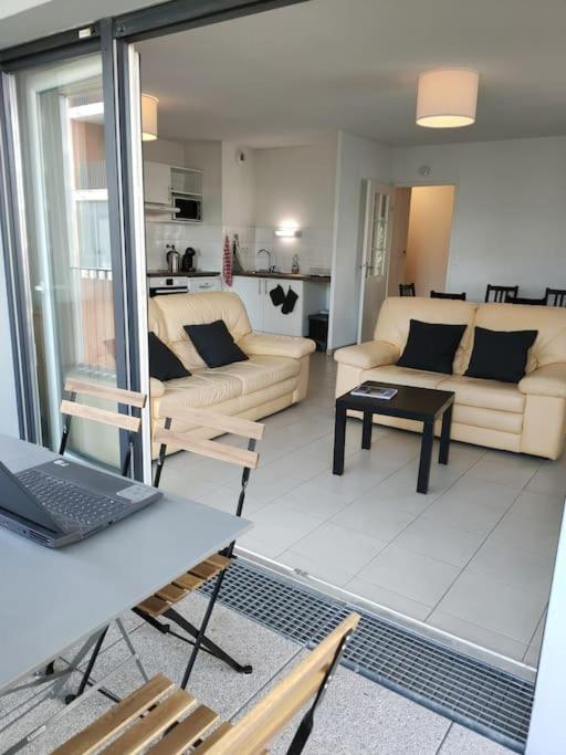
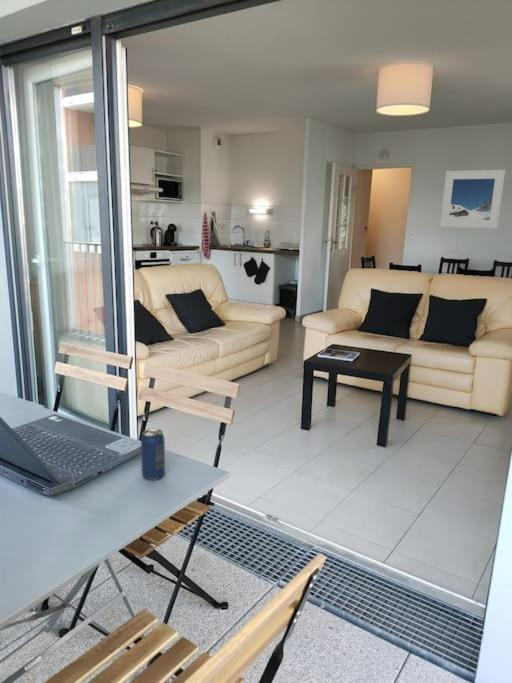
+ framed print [439,169,506,229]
+ beverage can [140,428,166,481]
